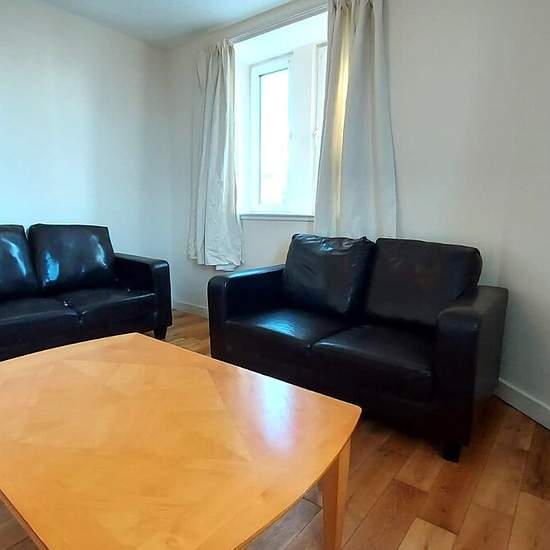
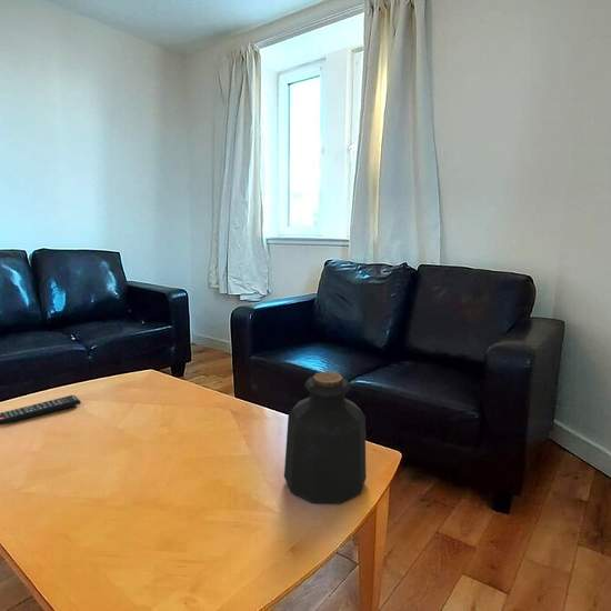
+ bottle [283,371,367,504]
+ remote control [0,394,82,427]
